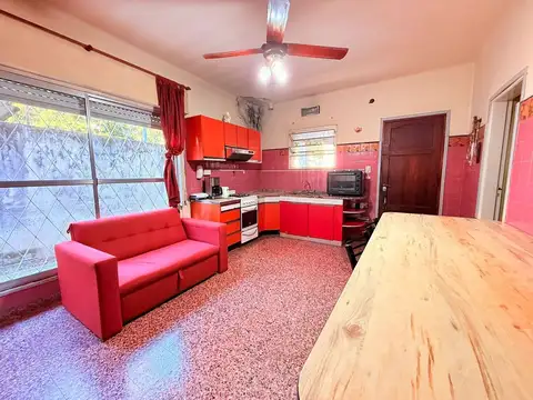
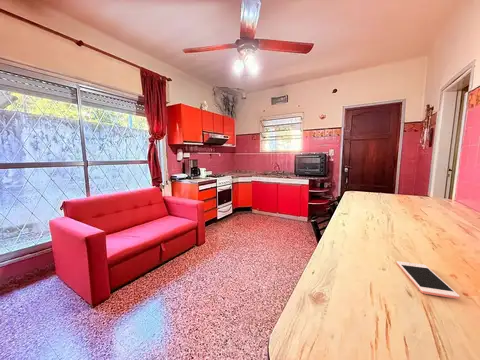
+ cell phone [396,260,460,300]
